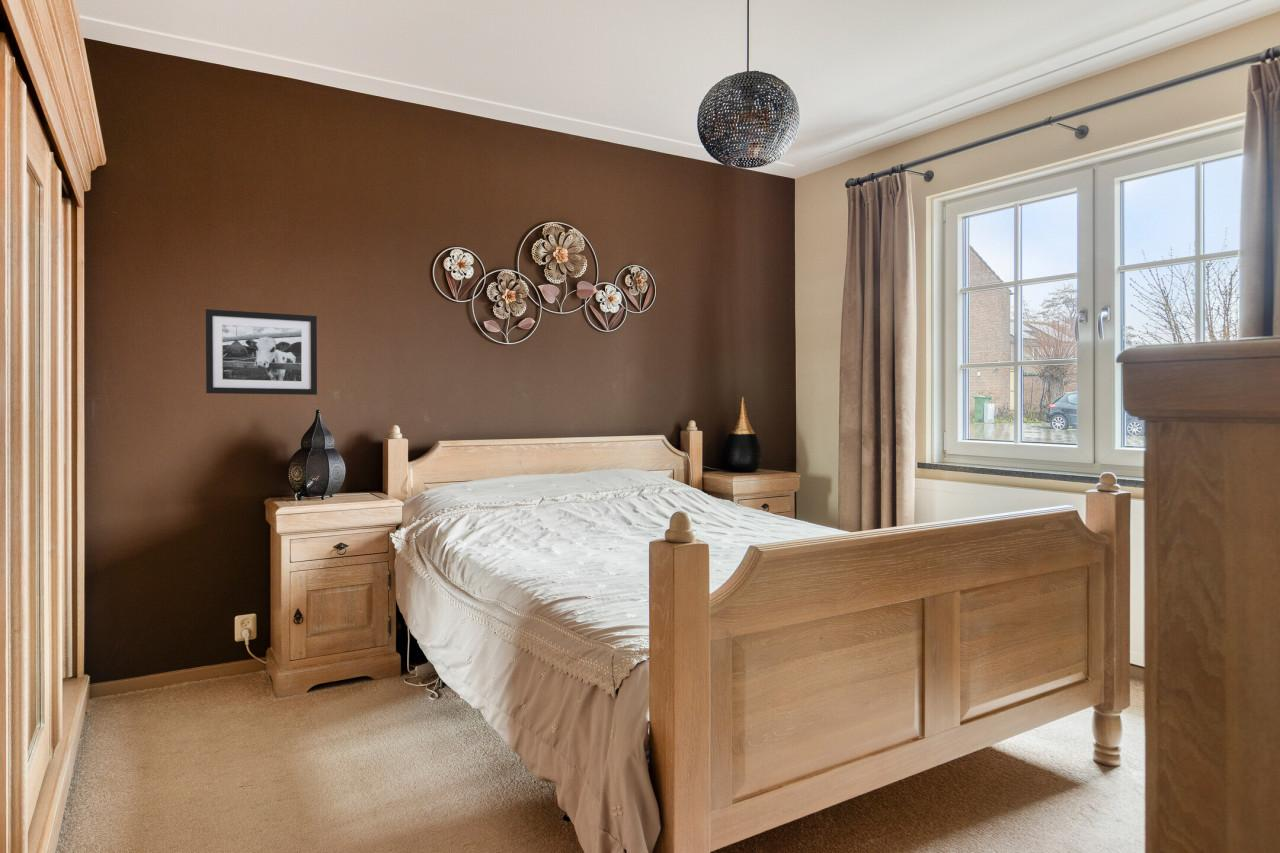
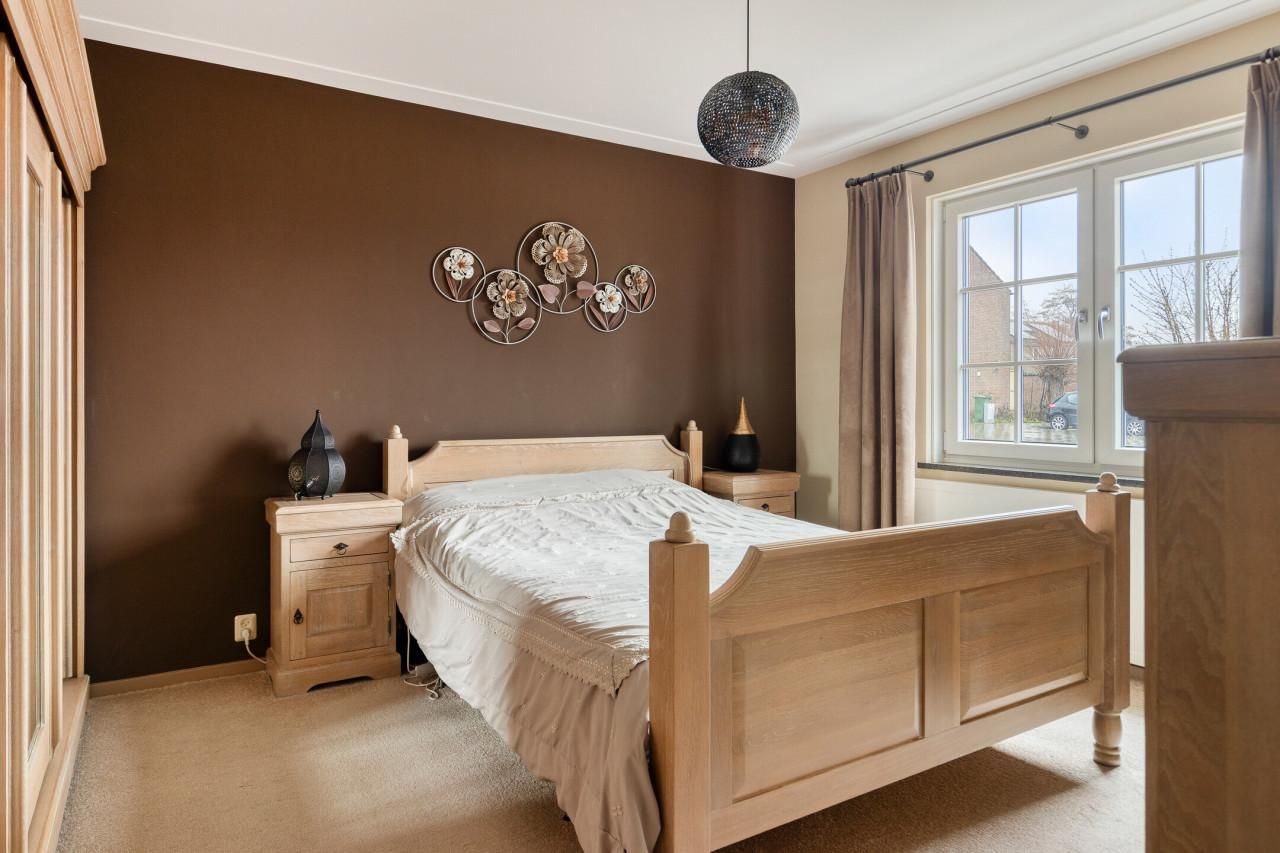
- picture frame [205,308,318,396]
